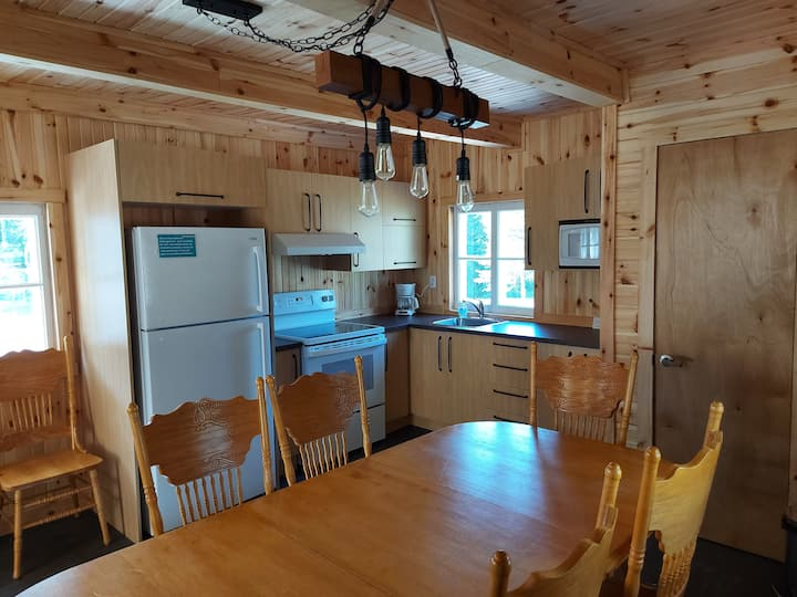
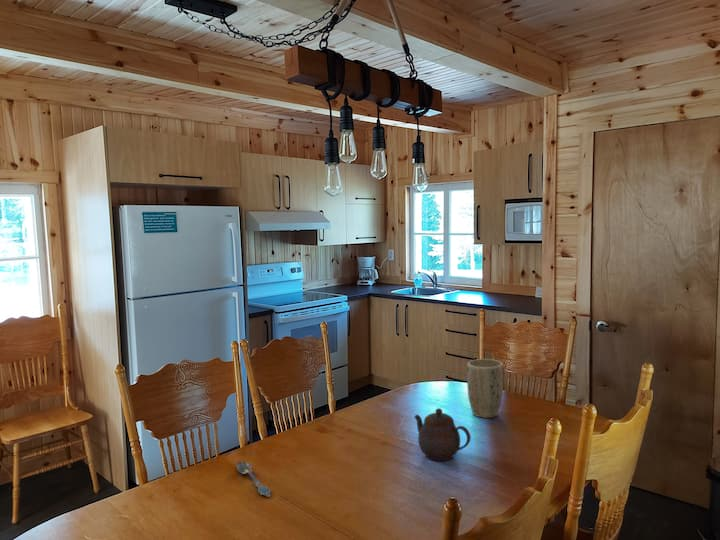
+ spoon [235,461,272,498]
+ teapot [413,407,472,462]
+ plant pot [466,358,505,419]
